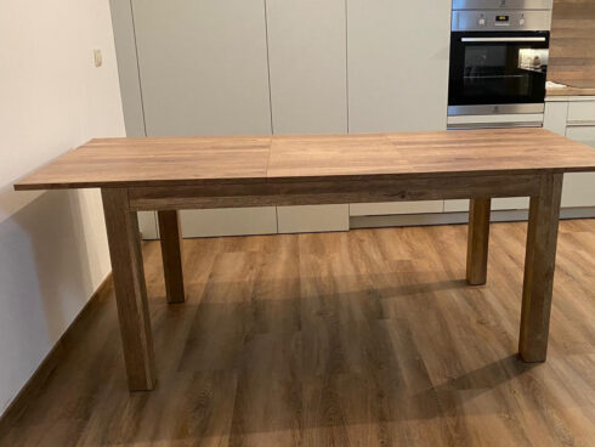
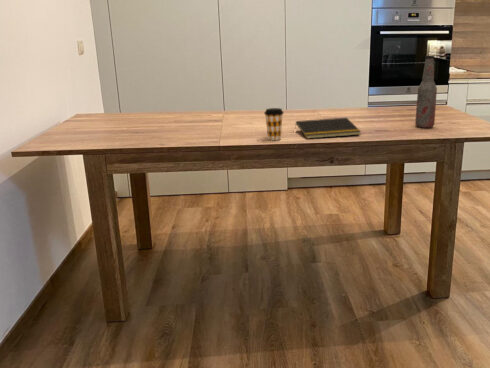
+ bottle [414,55,438,129]
+ notepad [294,117,362,140]
+ coffee cup [263,107,285,141]
